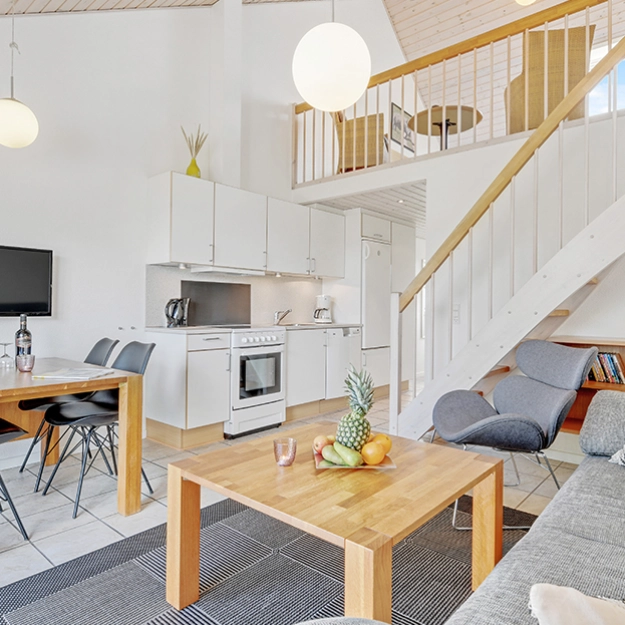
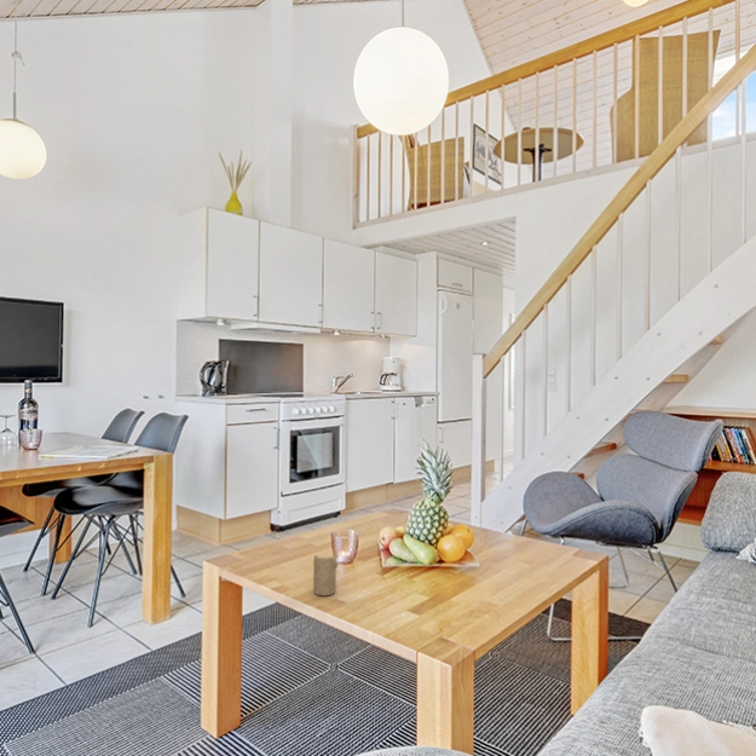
+ candle [312,554,339,596]
